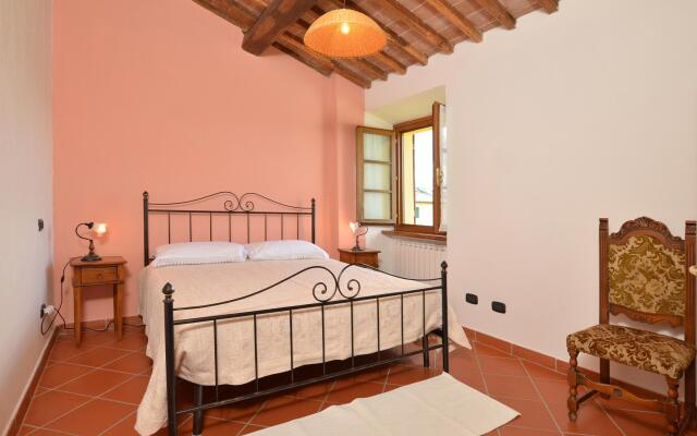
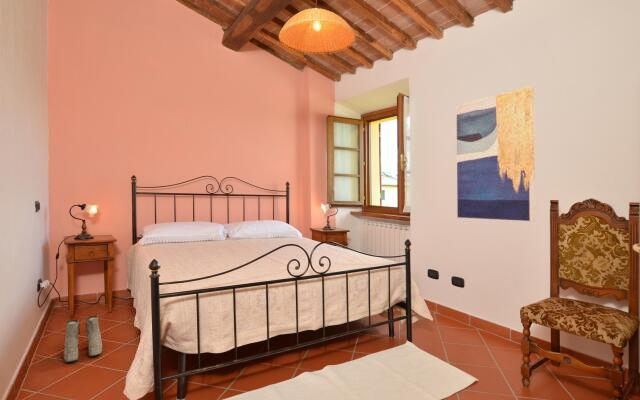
+ boots [63,315,103,363]
+ wall art [456,85,536,222]
